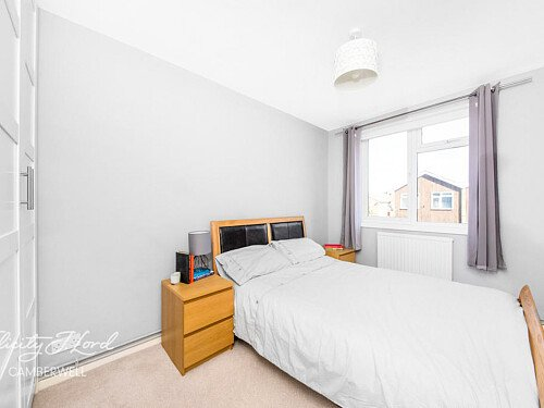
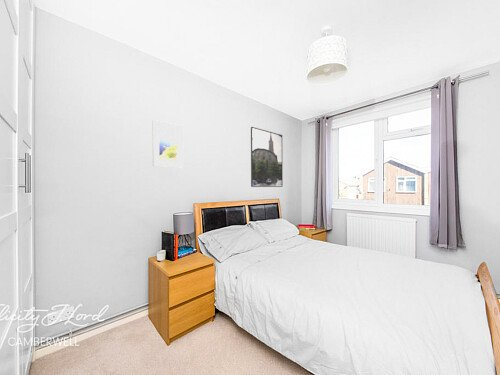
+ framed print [250,126,284,188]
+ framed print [152,119,184,168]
